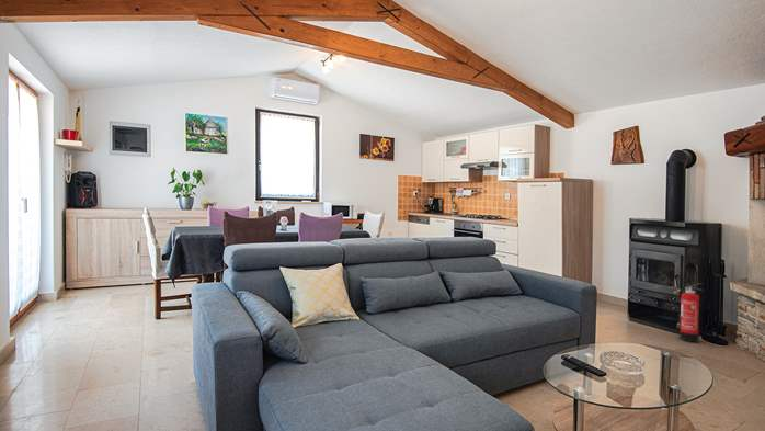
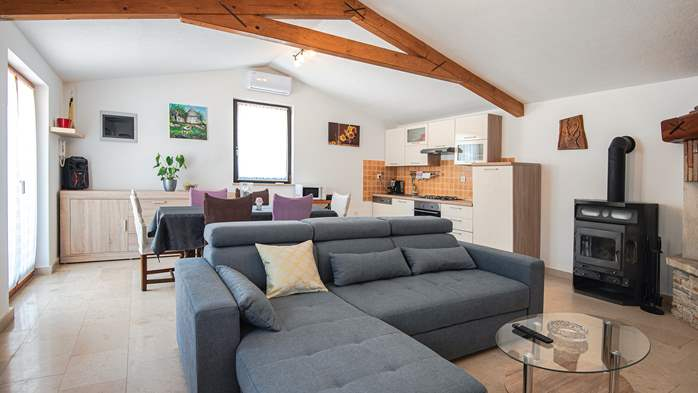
- fire extinguisher [670,282,704,343]
